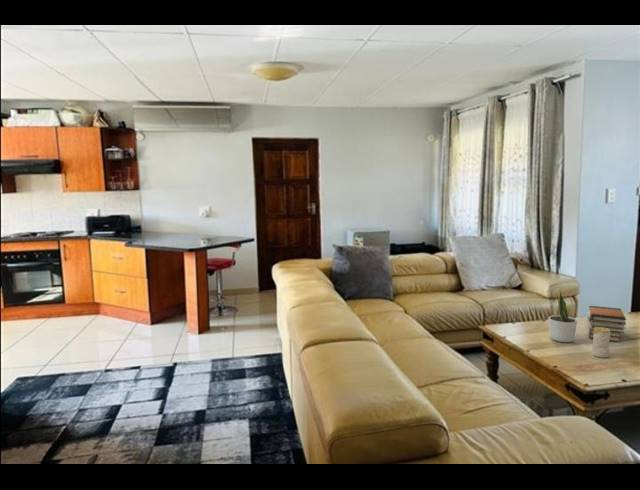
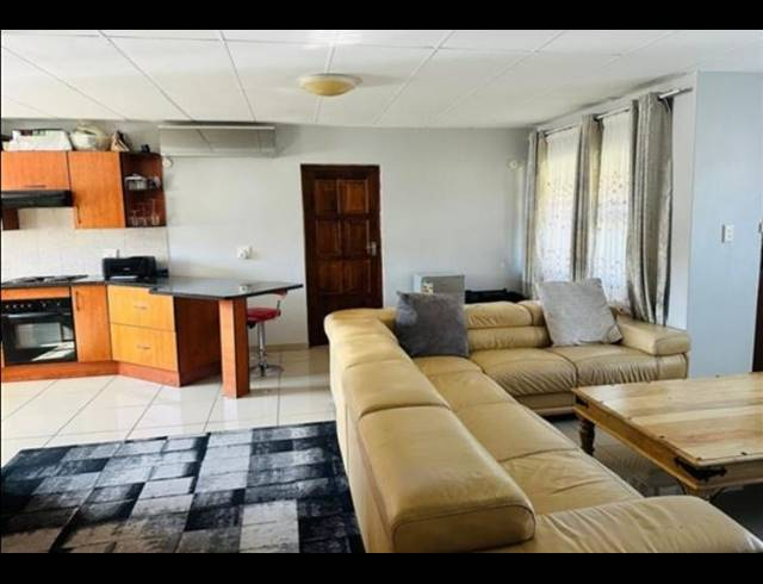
- book stack [586,305,627,343]
- potted plant [547,290,578,343]
- candle [591,327,610,358]
